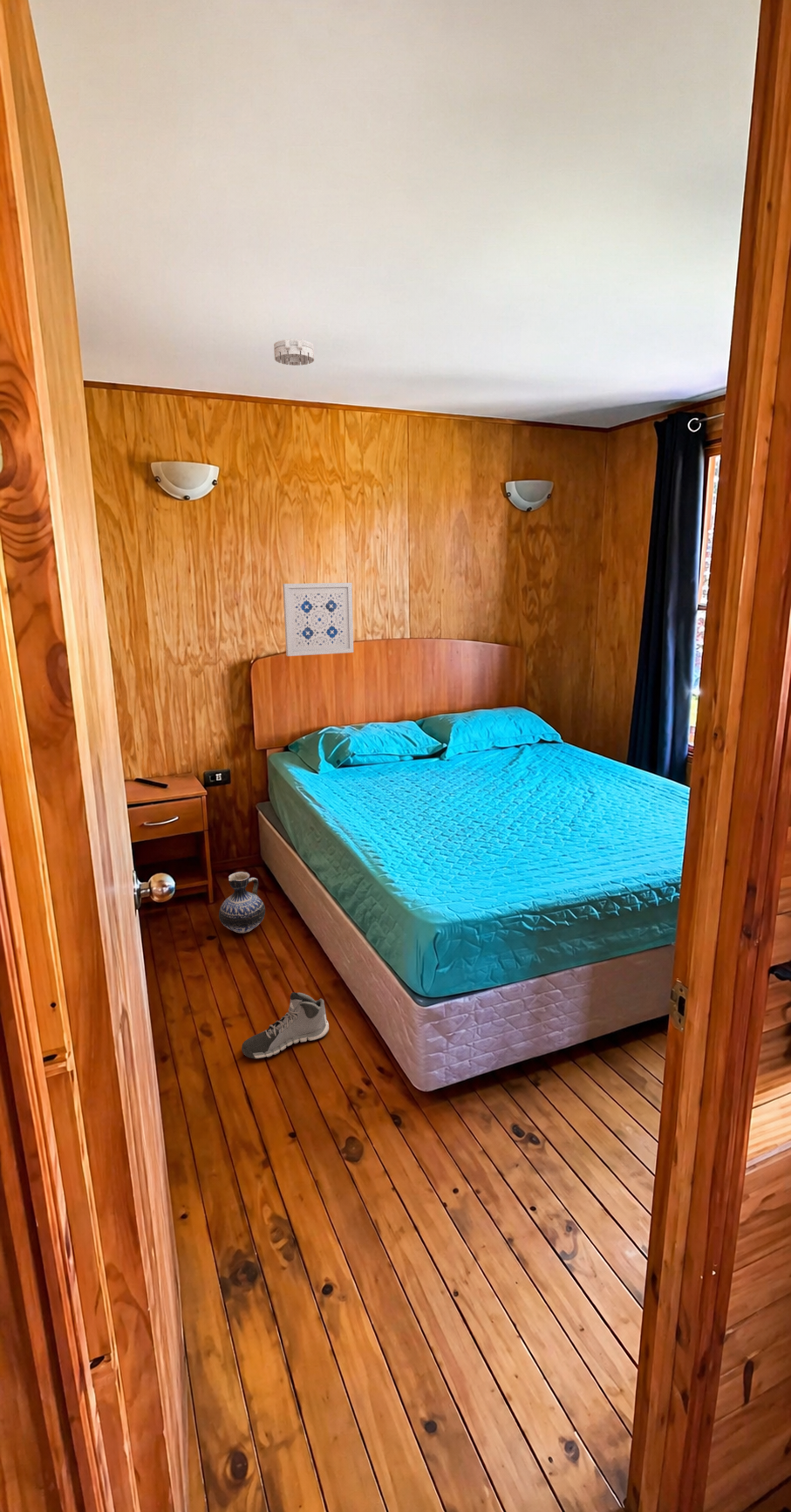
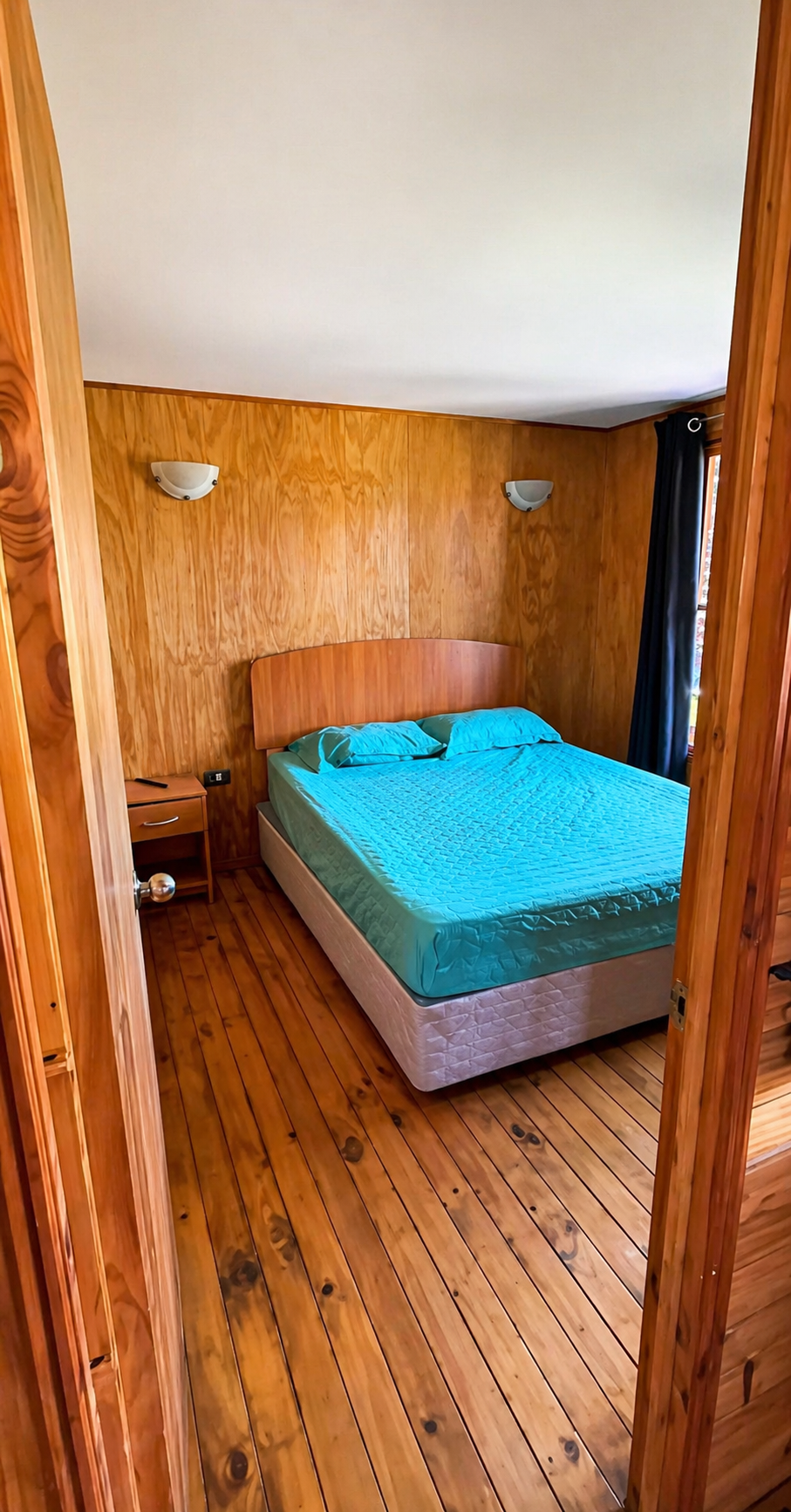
- ceramic jug [218,871,266,934]
- wall art [282,582,354,657]
- smoke detector [273,338,315,366]
- sneaker [241,992,330,1059]
